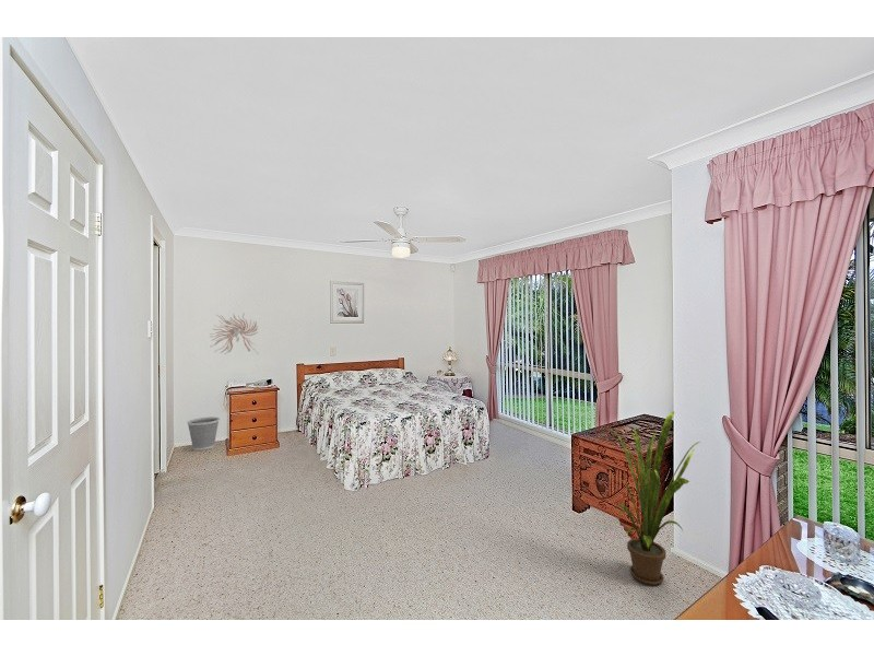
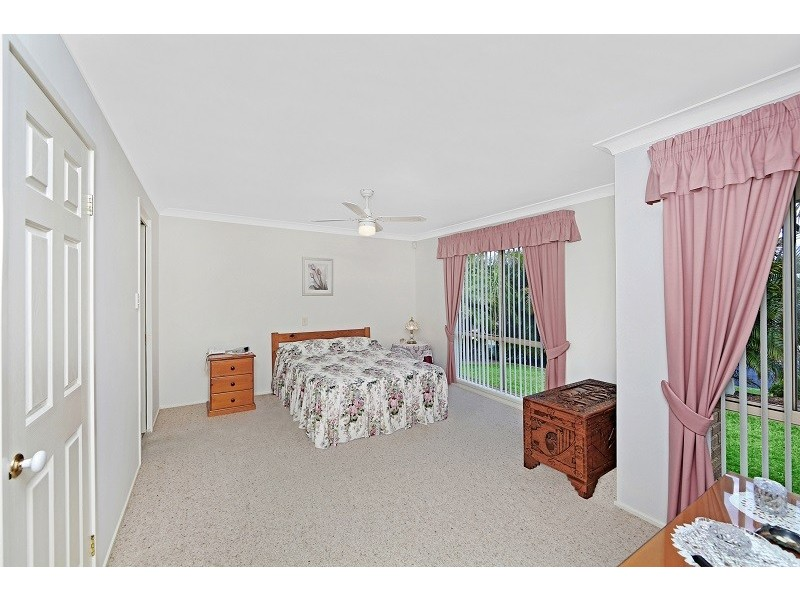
- wall sculpture [209,313,259,355]
- wastebasket [186,415,221,452]
- house plant [605,411,700,586]
